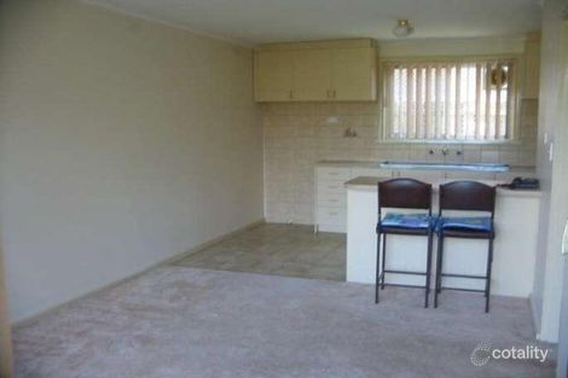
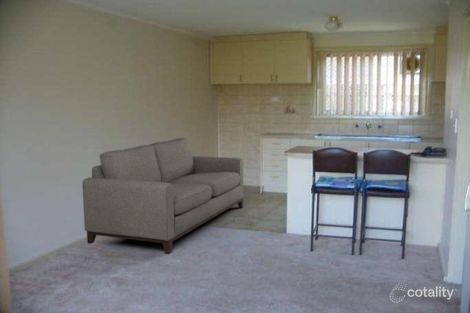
+ sofa [81,137,244,255]
